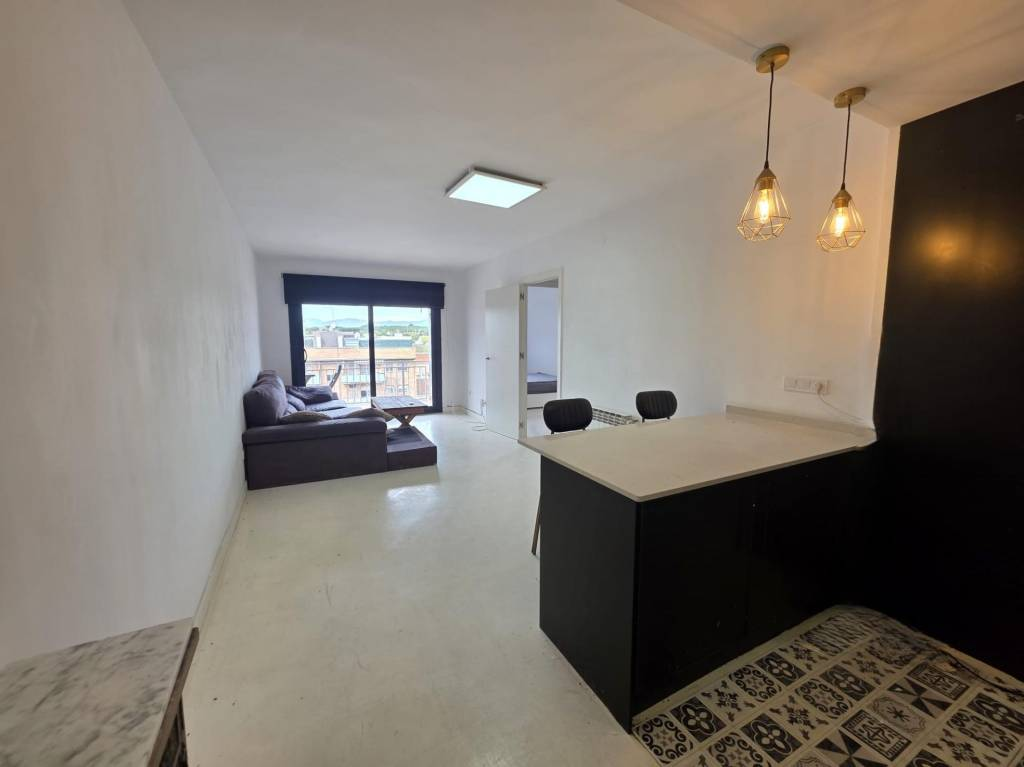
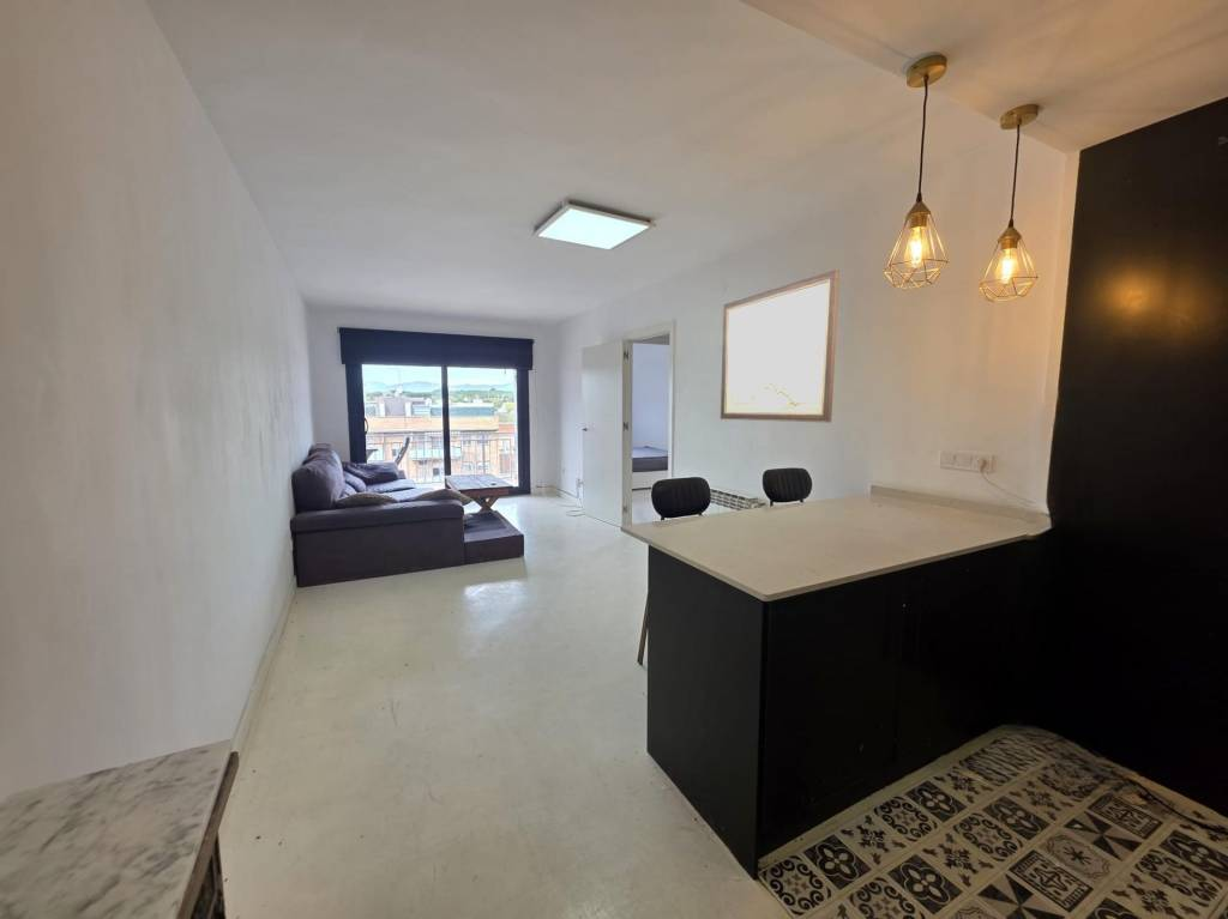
+ wall art [720,268,841,424]
